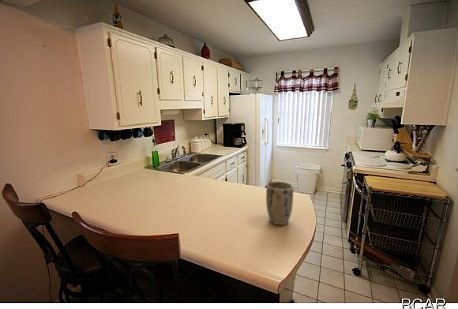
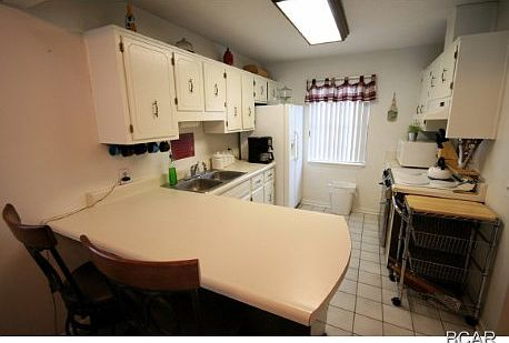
- plant pot [265,181,294,226]
